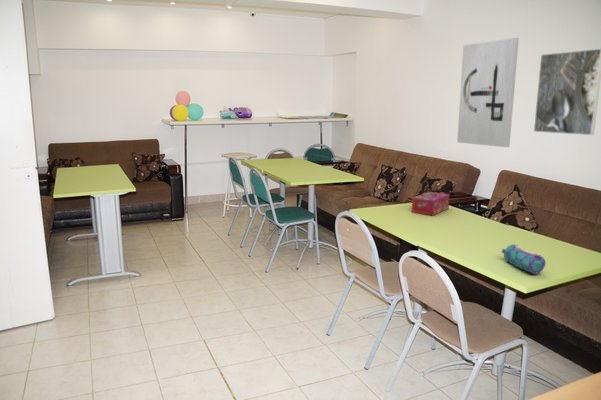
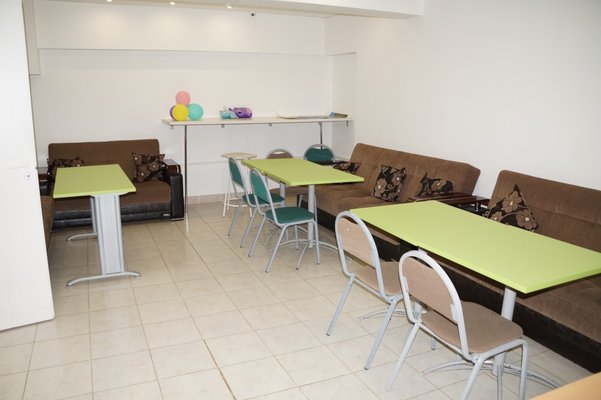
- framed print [533,48,601,136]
- pencil case [501,243,547,275]
- wall art [456,37,520,148]
- tissue box [411,191,451,216]
